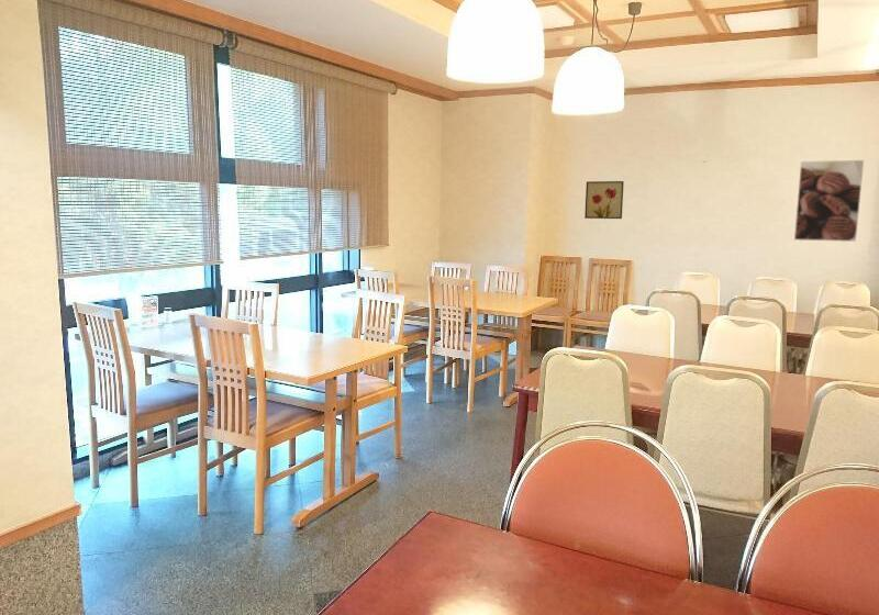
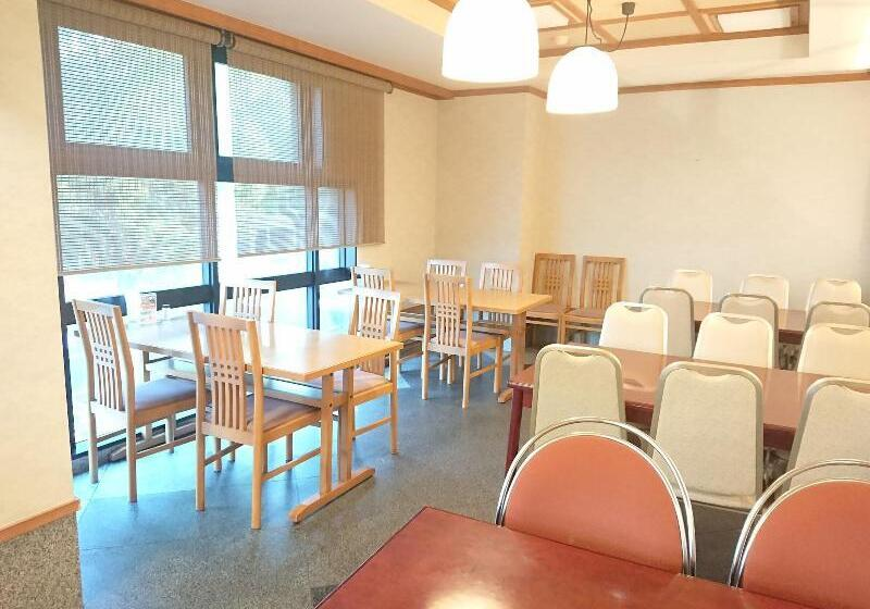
- wall art [583,180,625,220]
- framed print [793,159,865,243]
